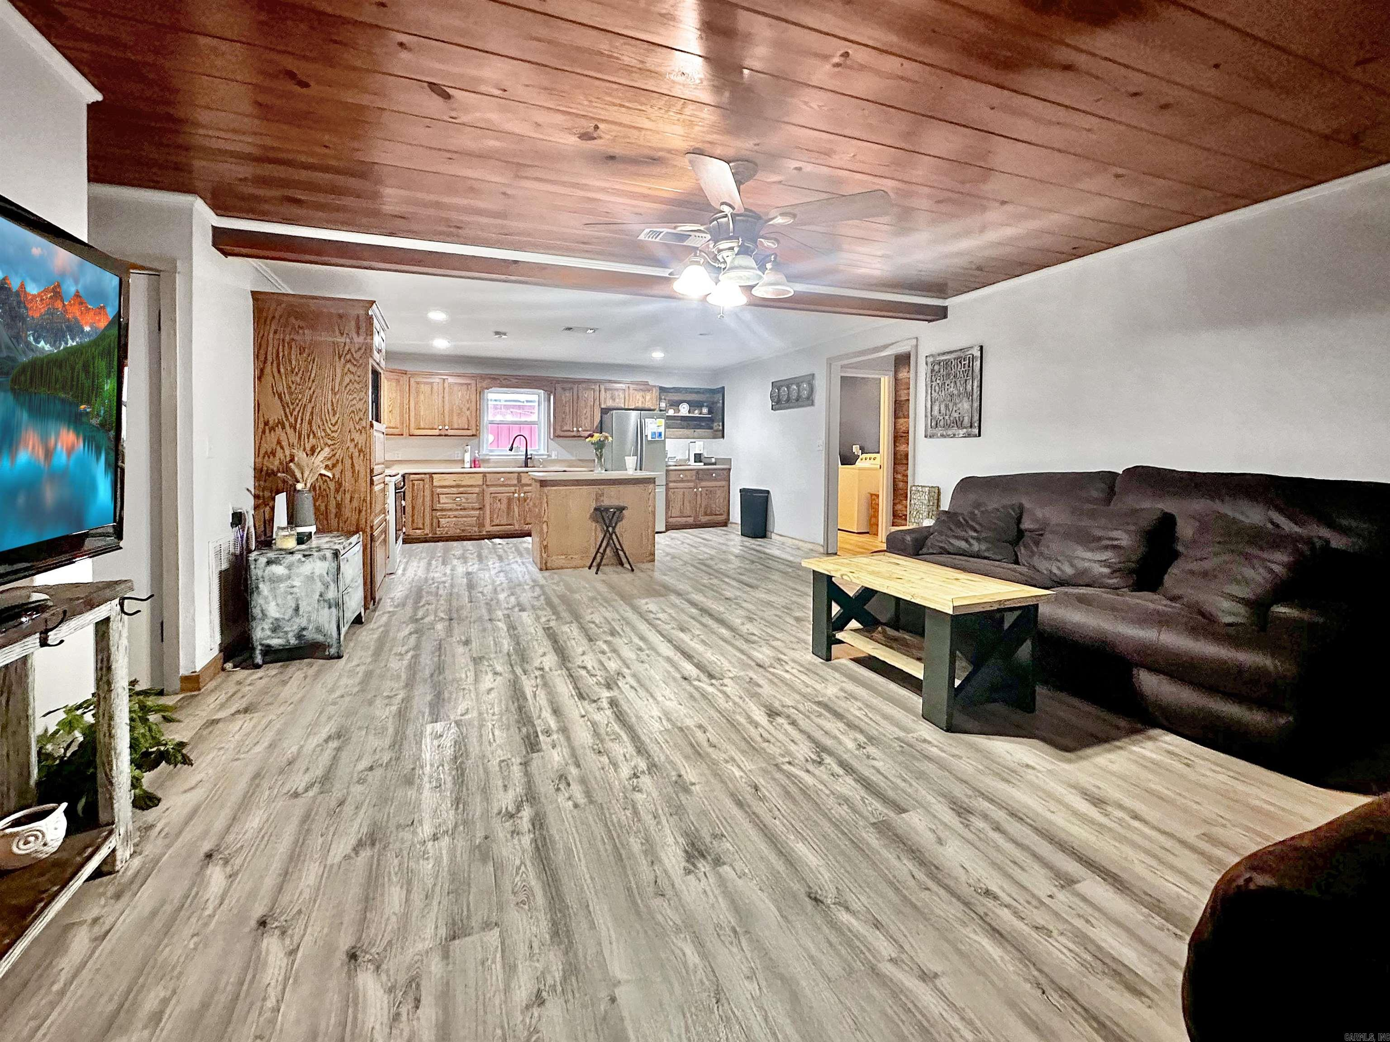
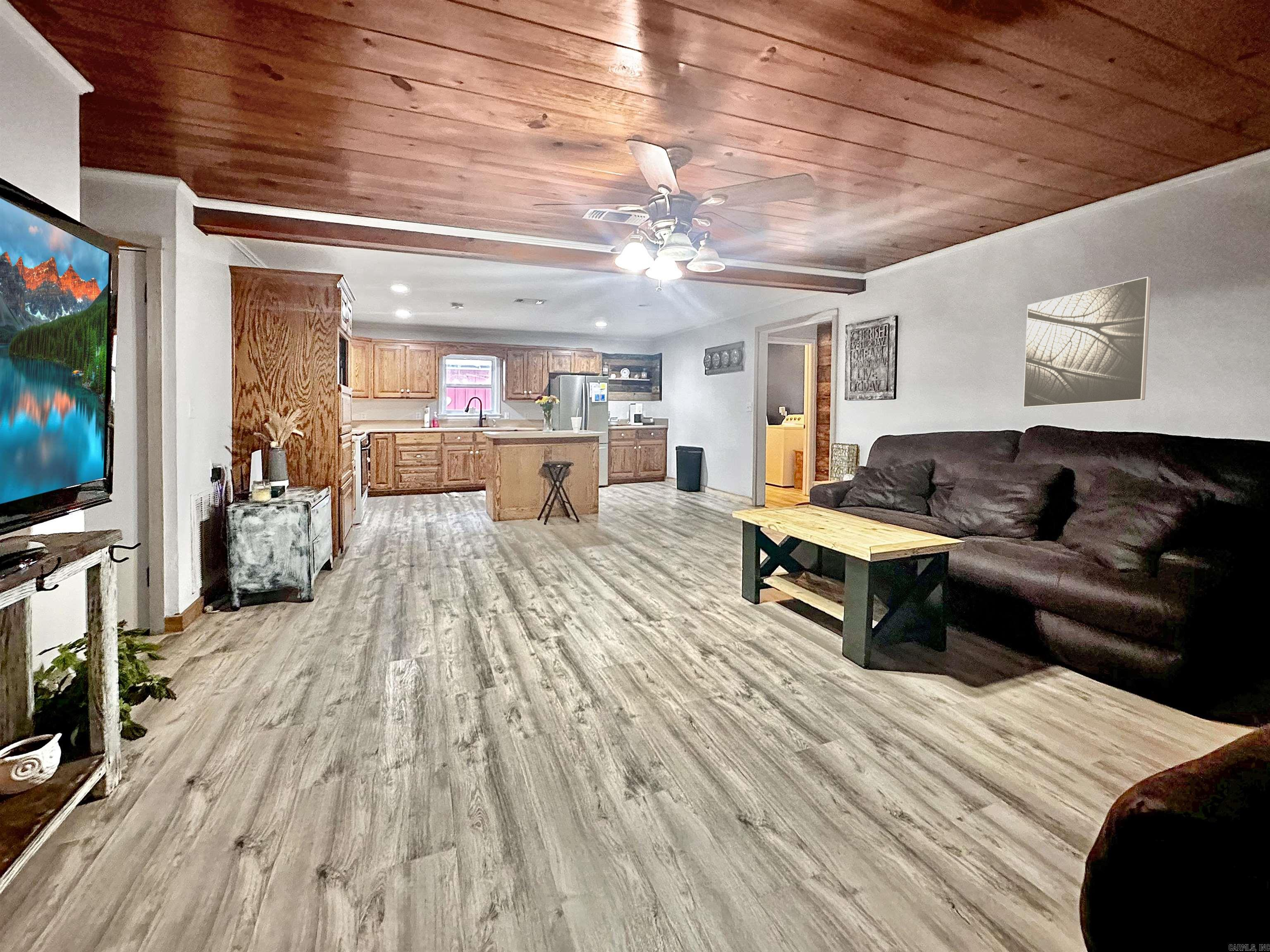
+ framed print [1023,276,1152,408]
